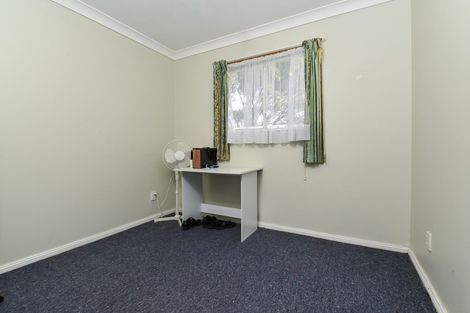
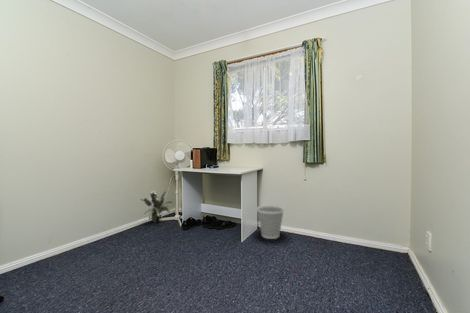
+ potted plant [139,191,173,224]
+ wastebasket [255,204,285,240]
